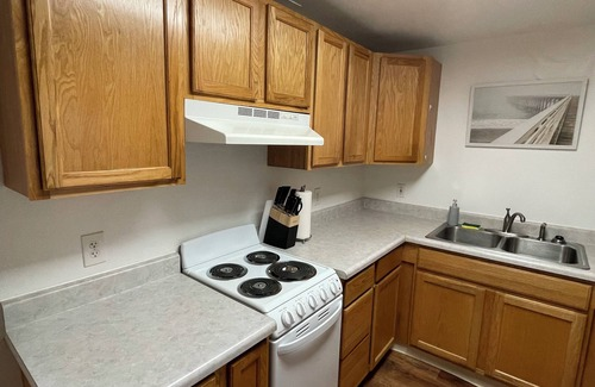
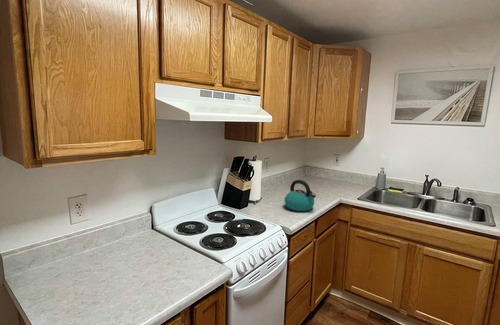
+ kettle [283,179,317,212]
